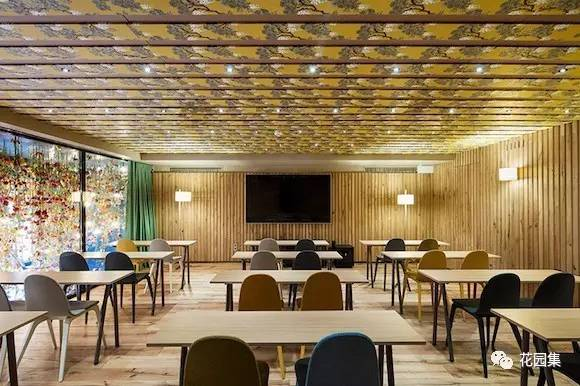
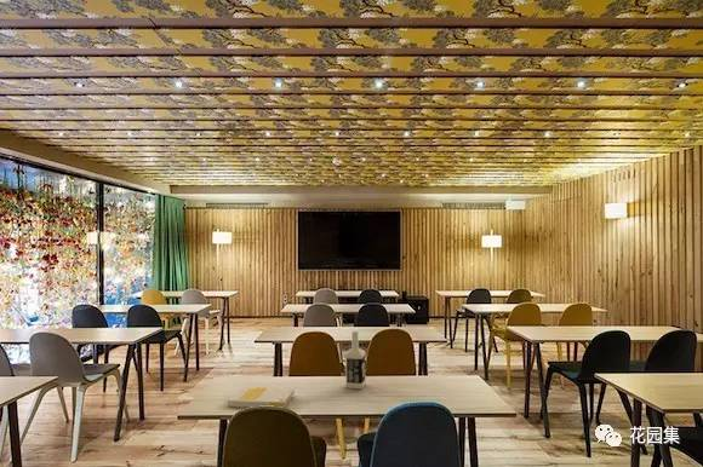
+ vodka [344,329,367,390]
+ book [227,386,296,409]
